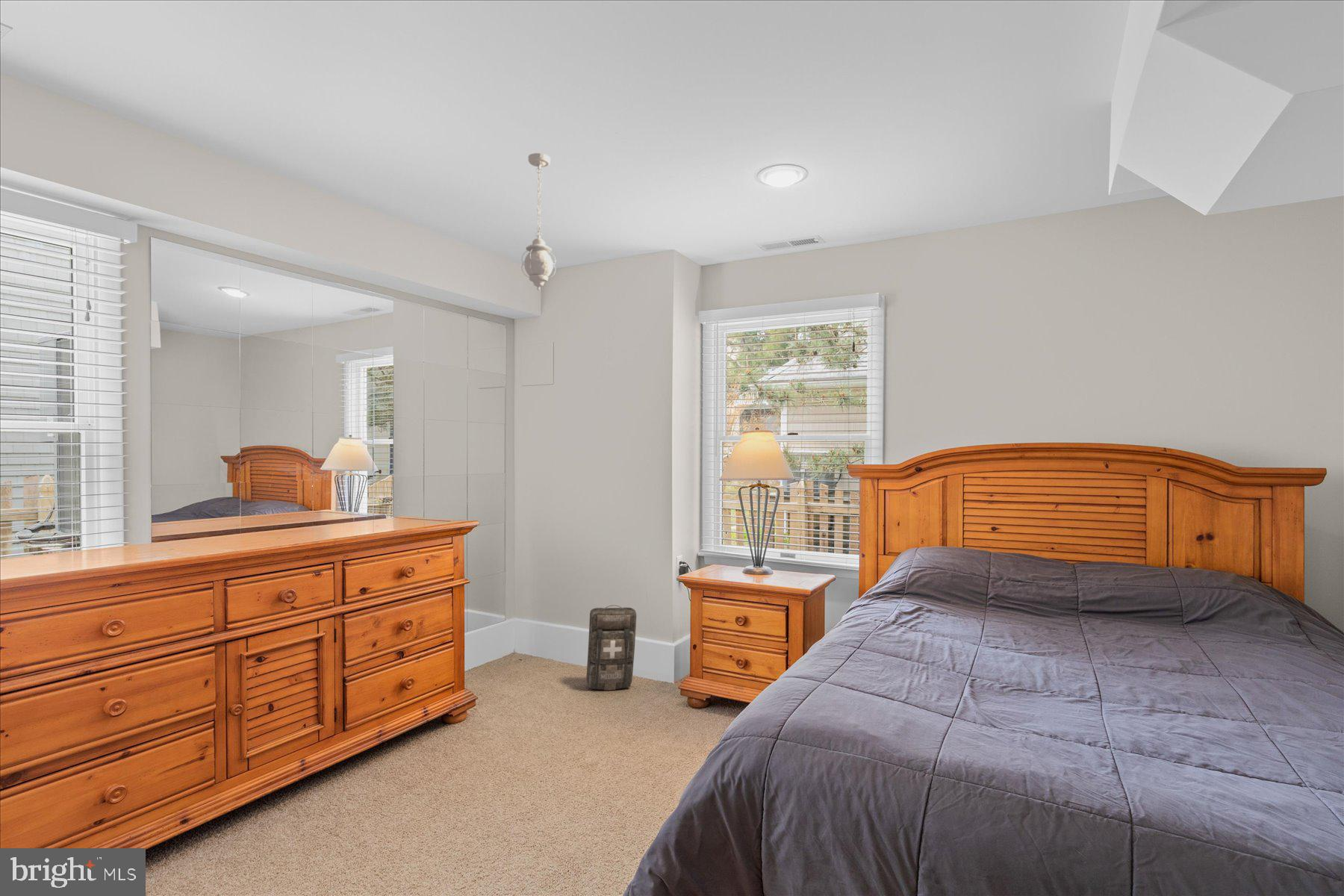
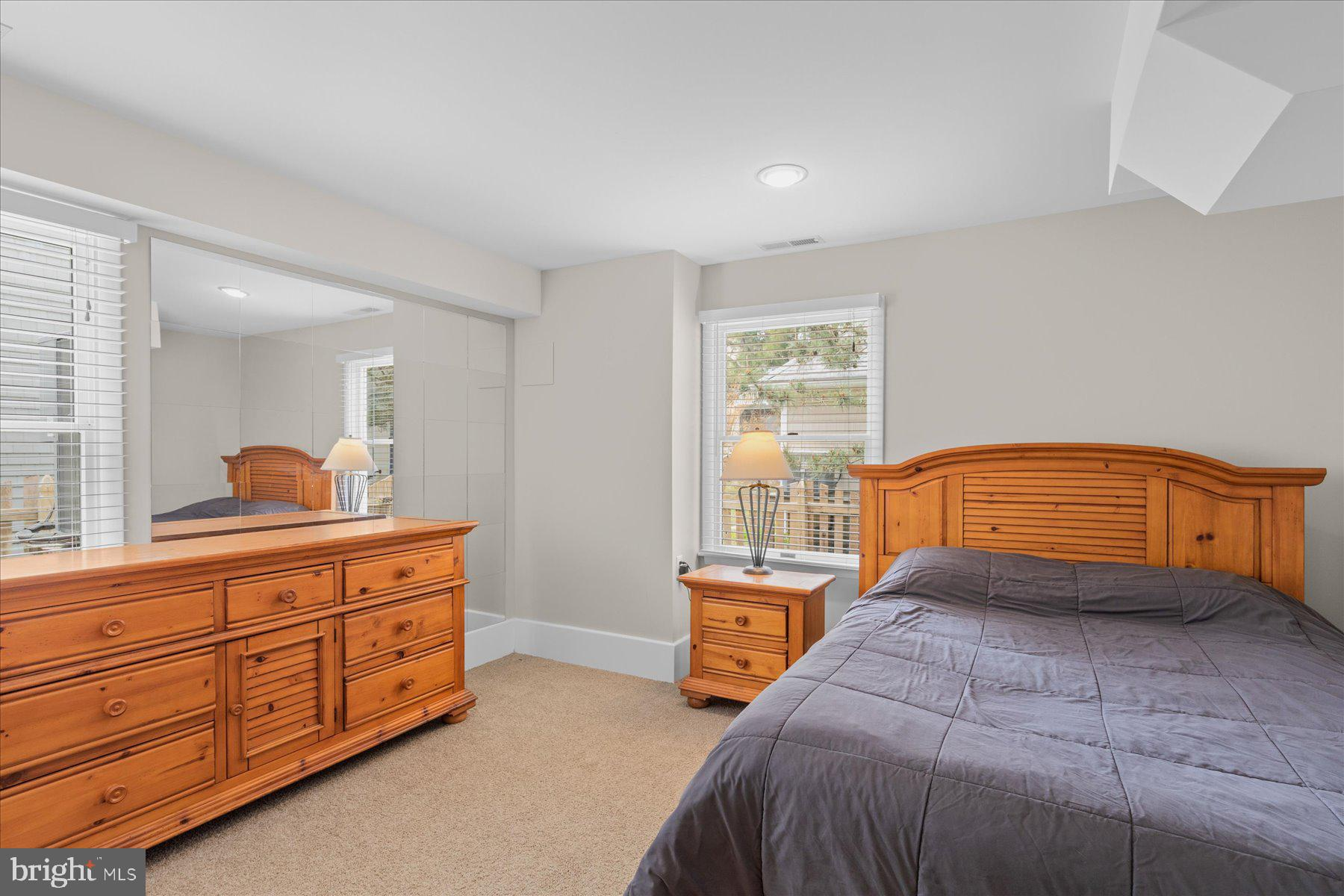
- pendant light [520,152,556,291]
- backpack [585,604,637,691]
